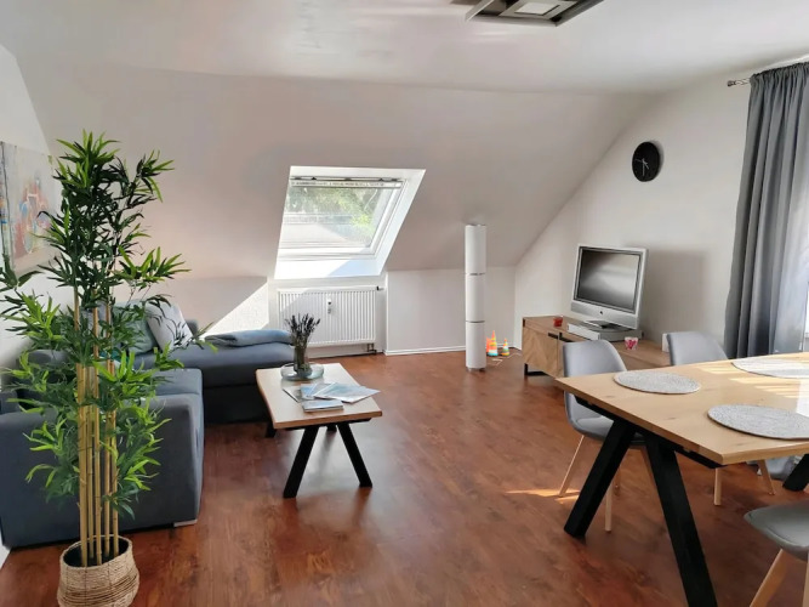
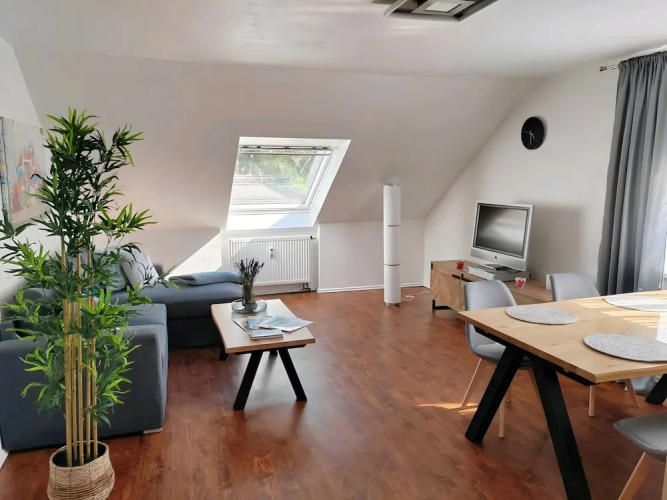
- stacking toy [485,330,511,357]
